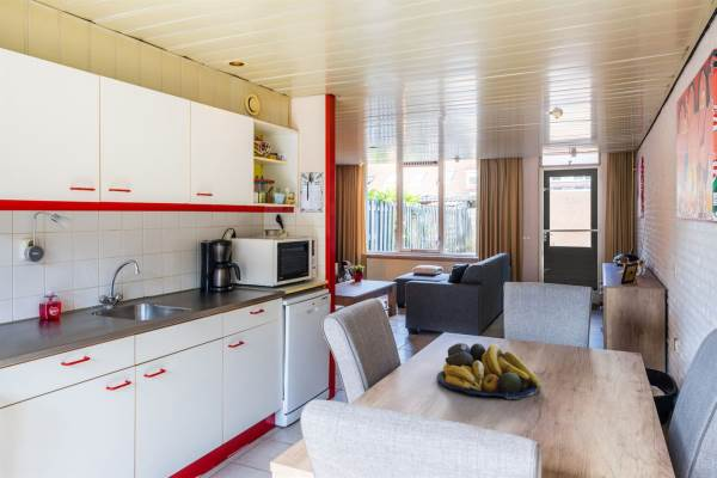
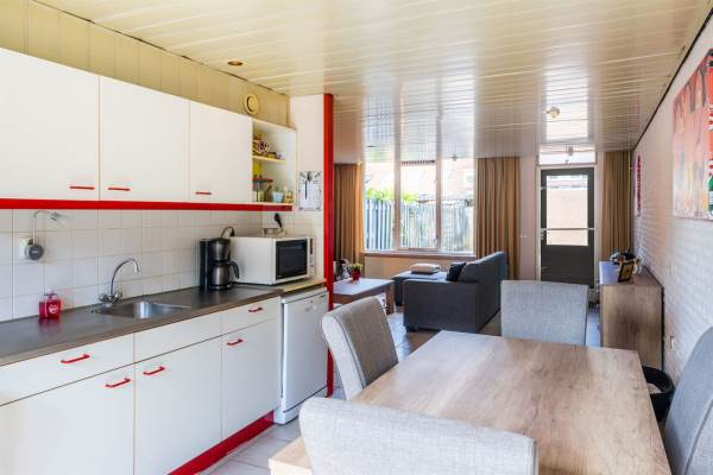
- fruit bowl [435,342,543,400]
